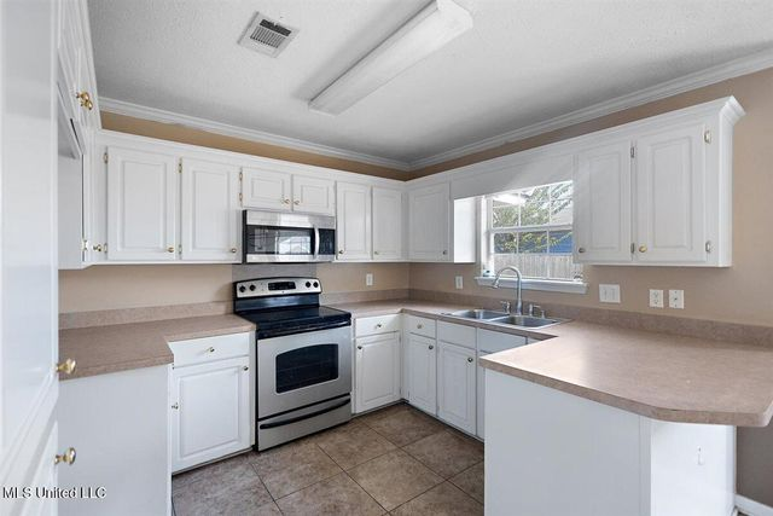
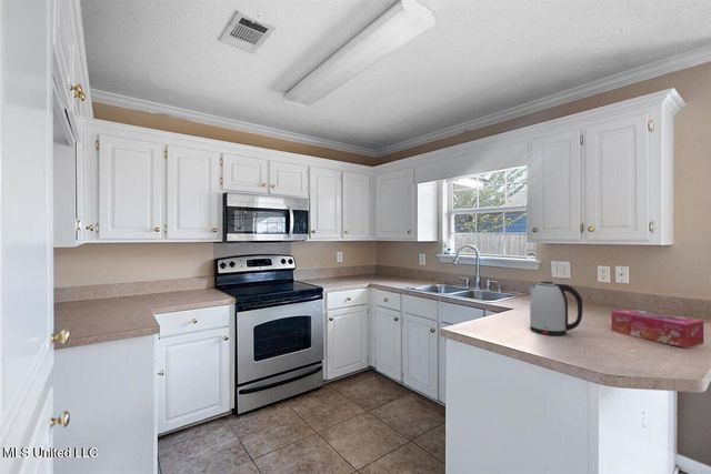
+ tissue box [611,307,704,349]
+ kettle [528,280,583,336]
